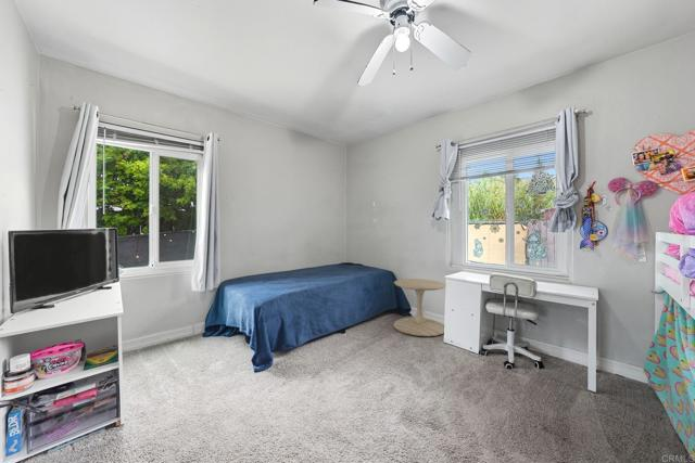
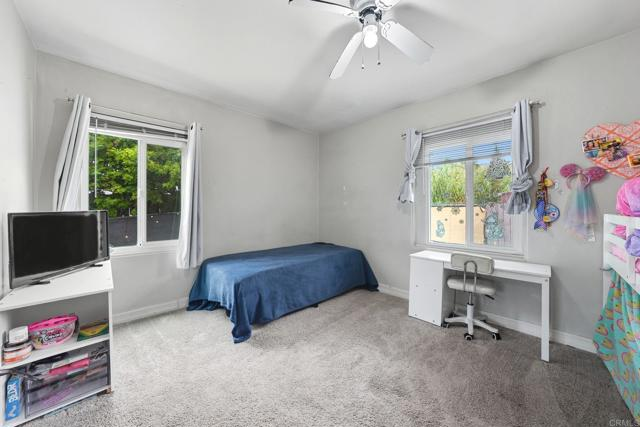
- side table [392,278,446,337]
